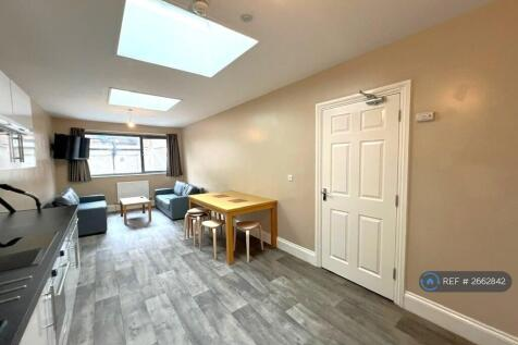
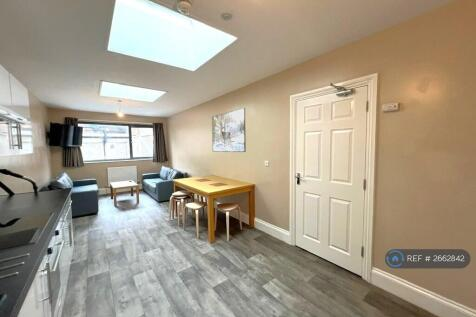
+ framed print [211,107,247,153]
